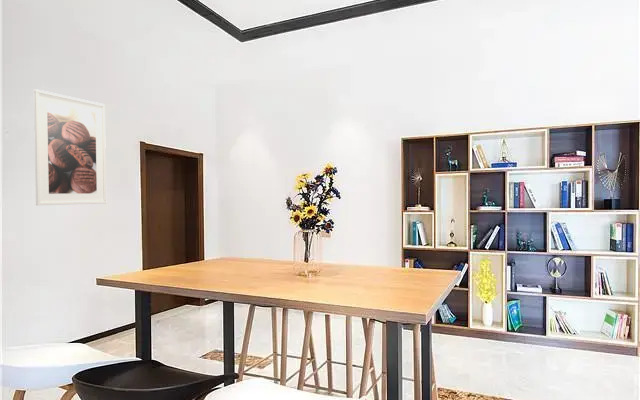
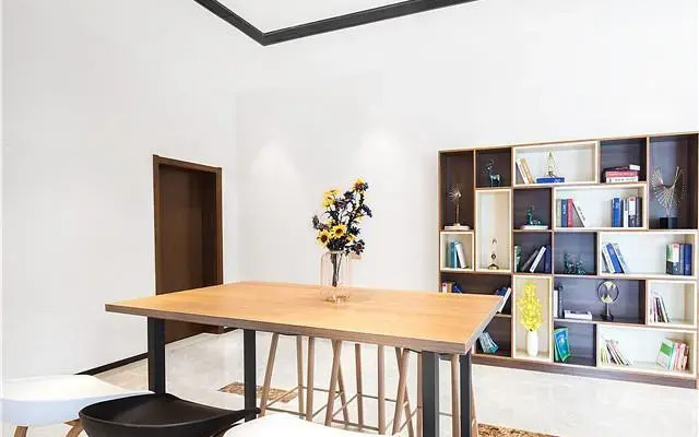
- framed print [33,88,107,206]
